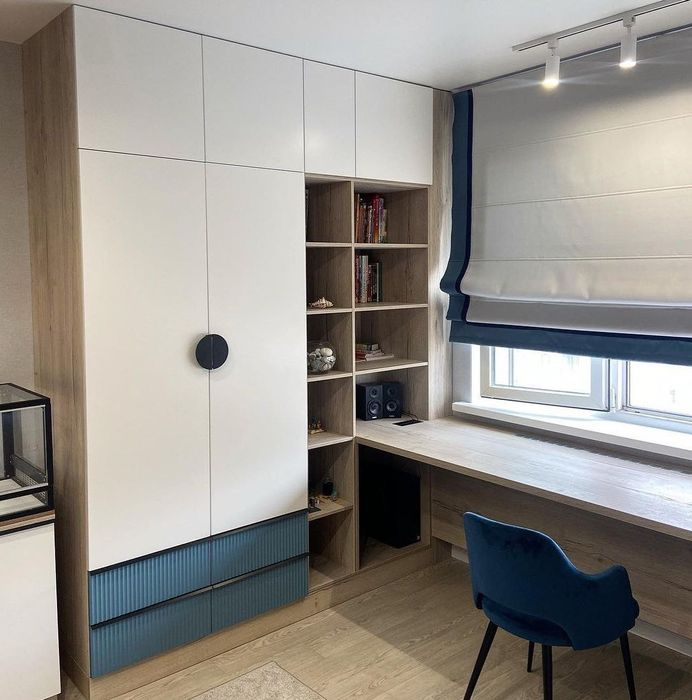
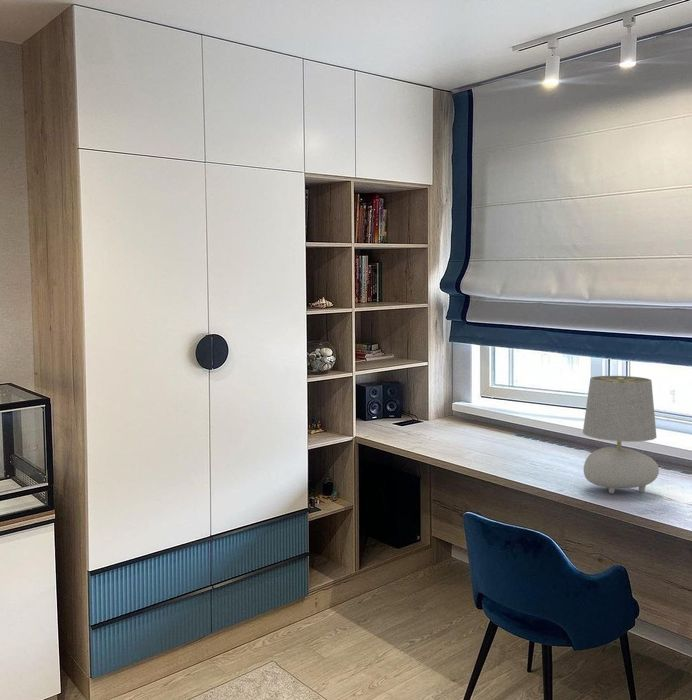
+ table lamp [582,375,660,494]
